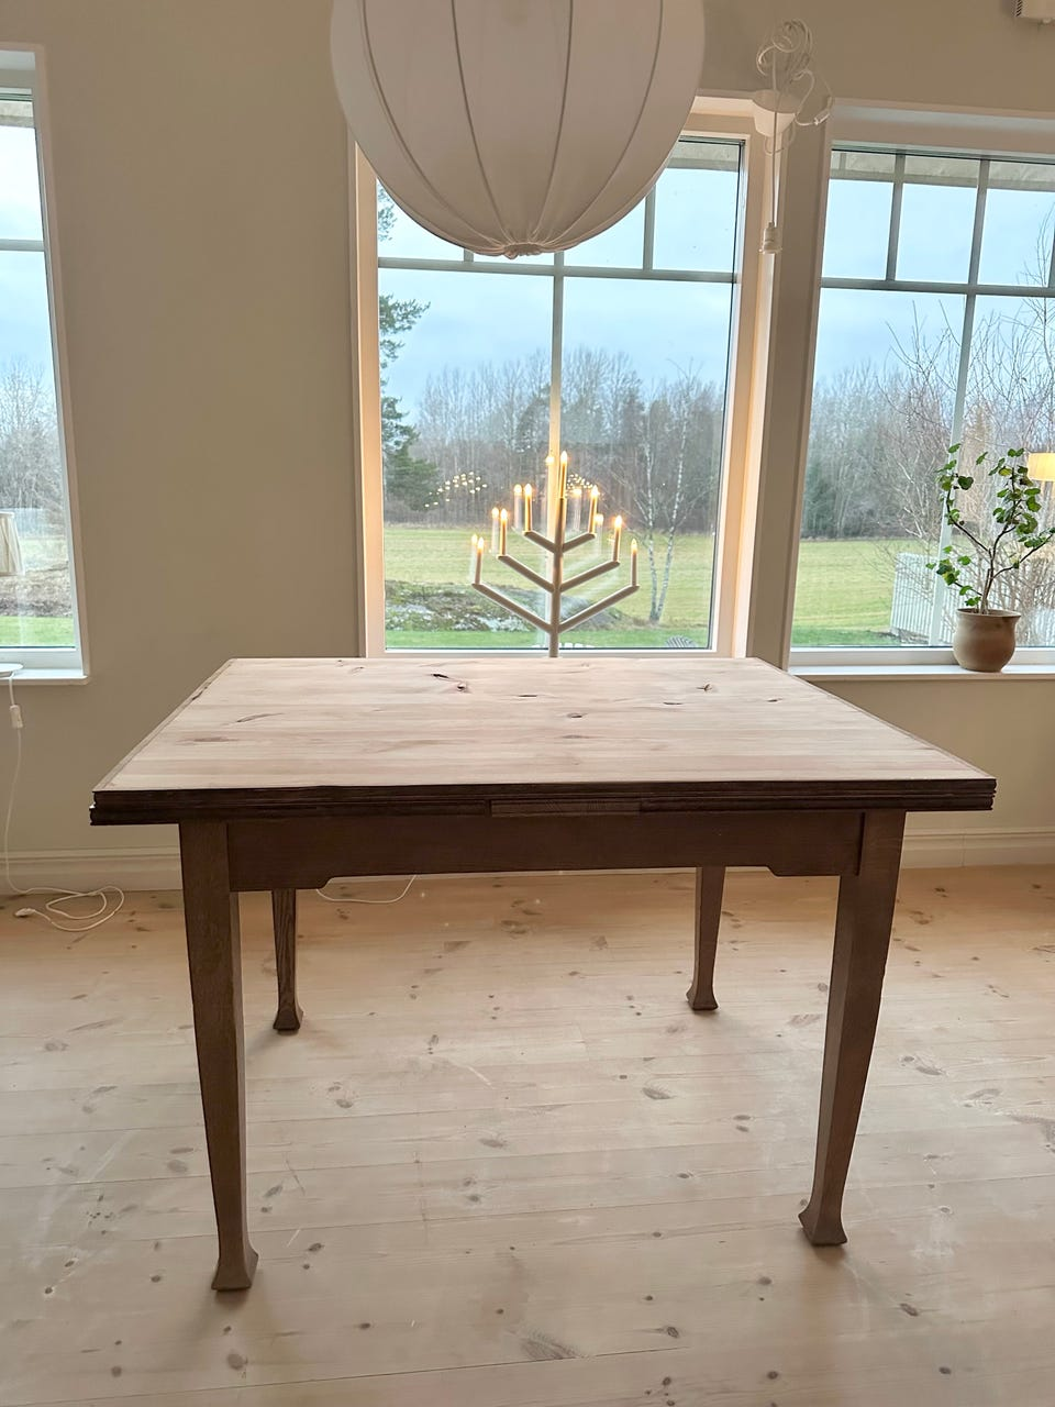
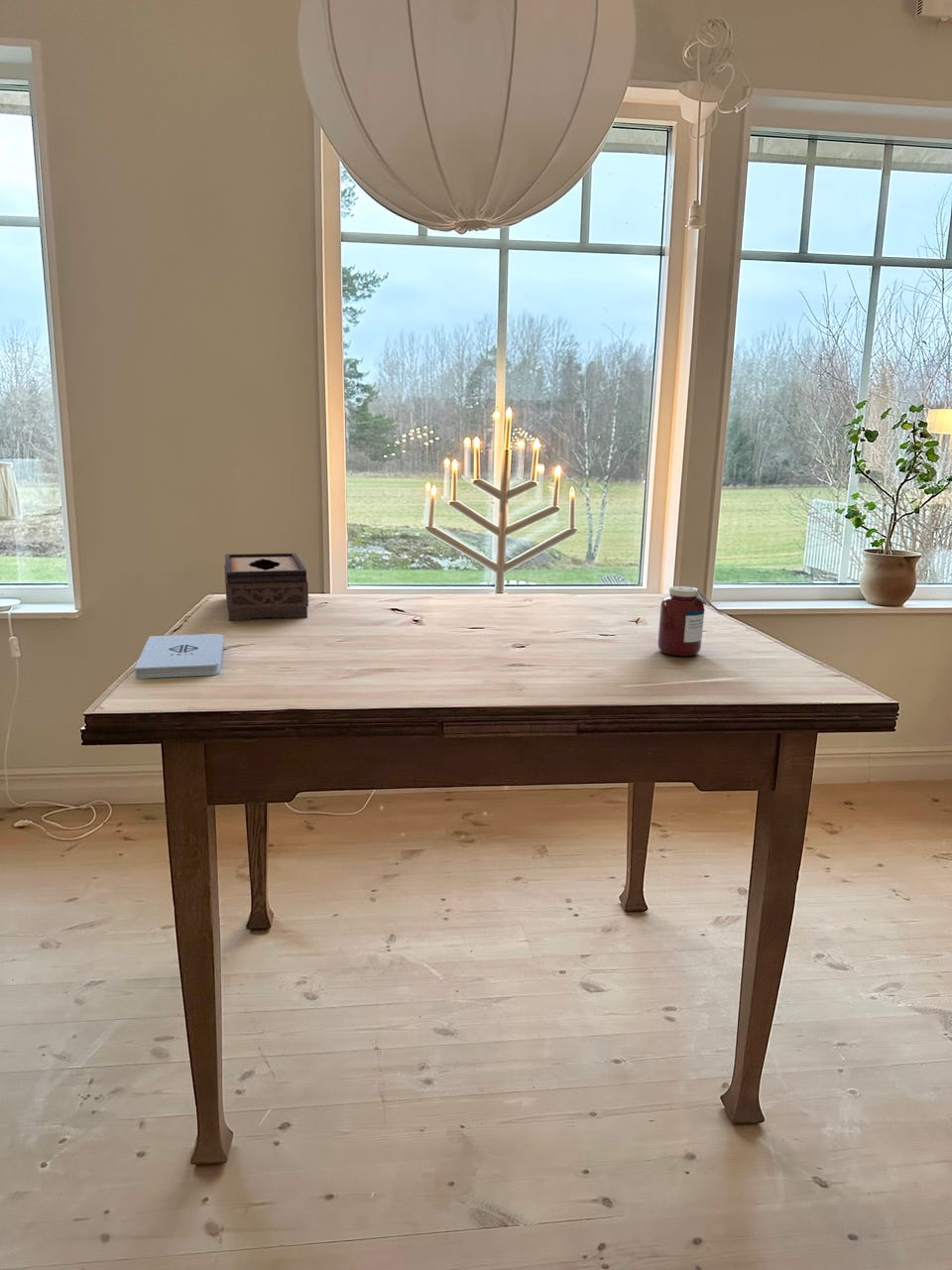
+ jar [657,585,728,657]
+ tissue box [223,552,309,621]
+ notepad [134,633,224,680]
